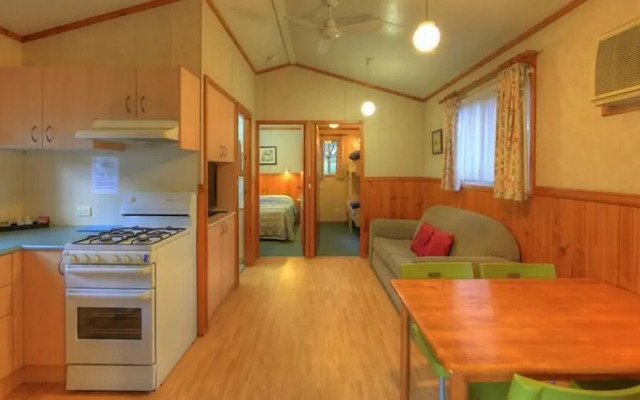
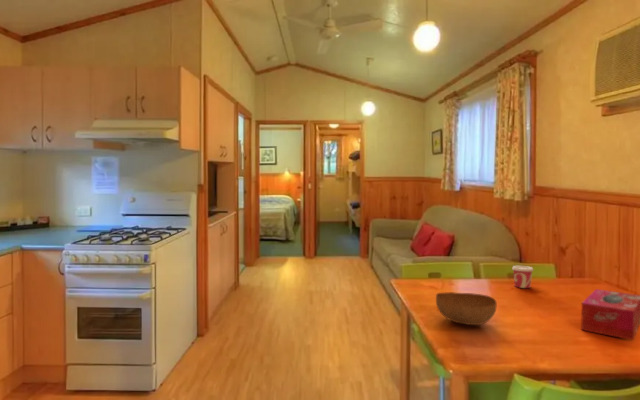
+ cup [511,265,535,289]
+ bowl [435,291,498,326]
+ tissue box [580,288,640,341]
